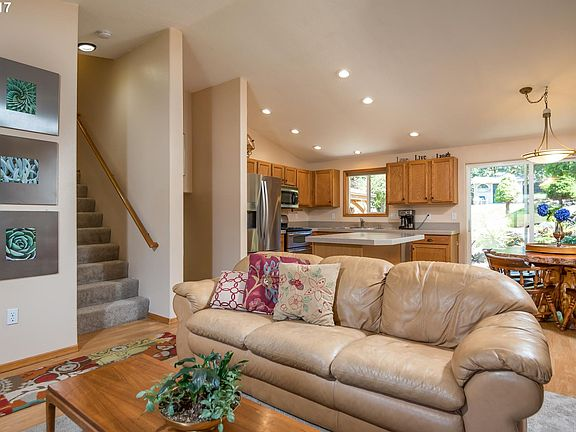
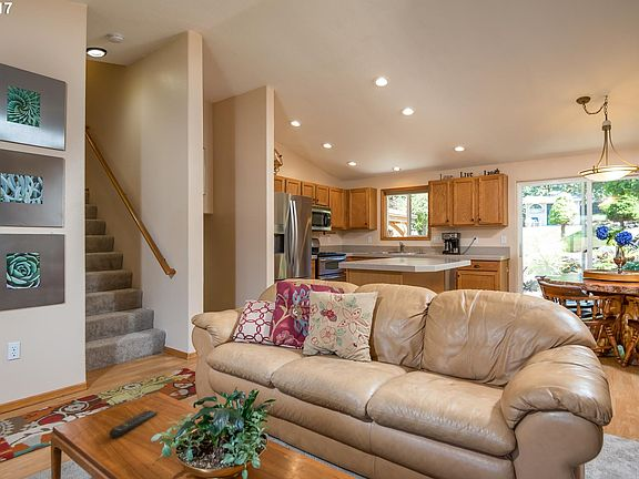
+ remote control [109,409,159,439]
